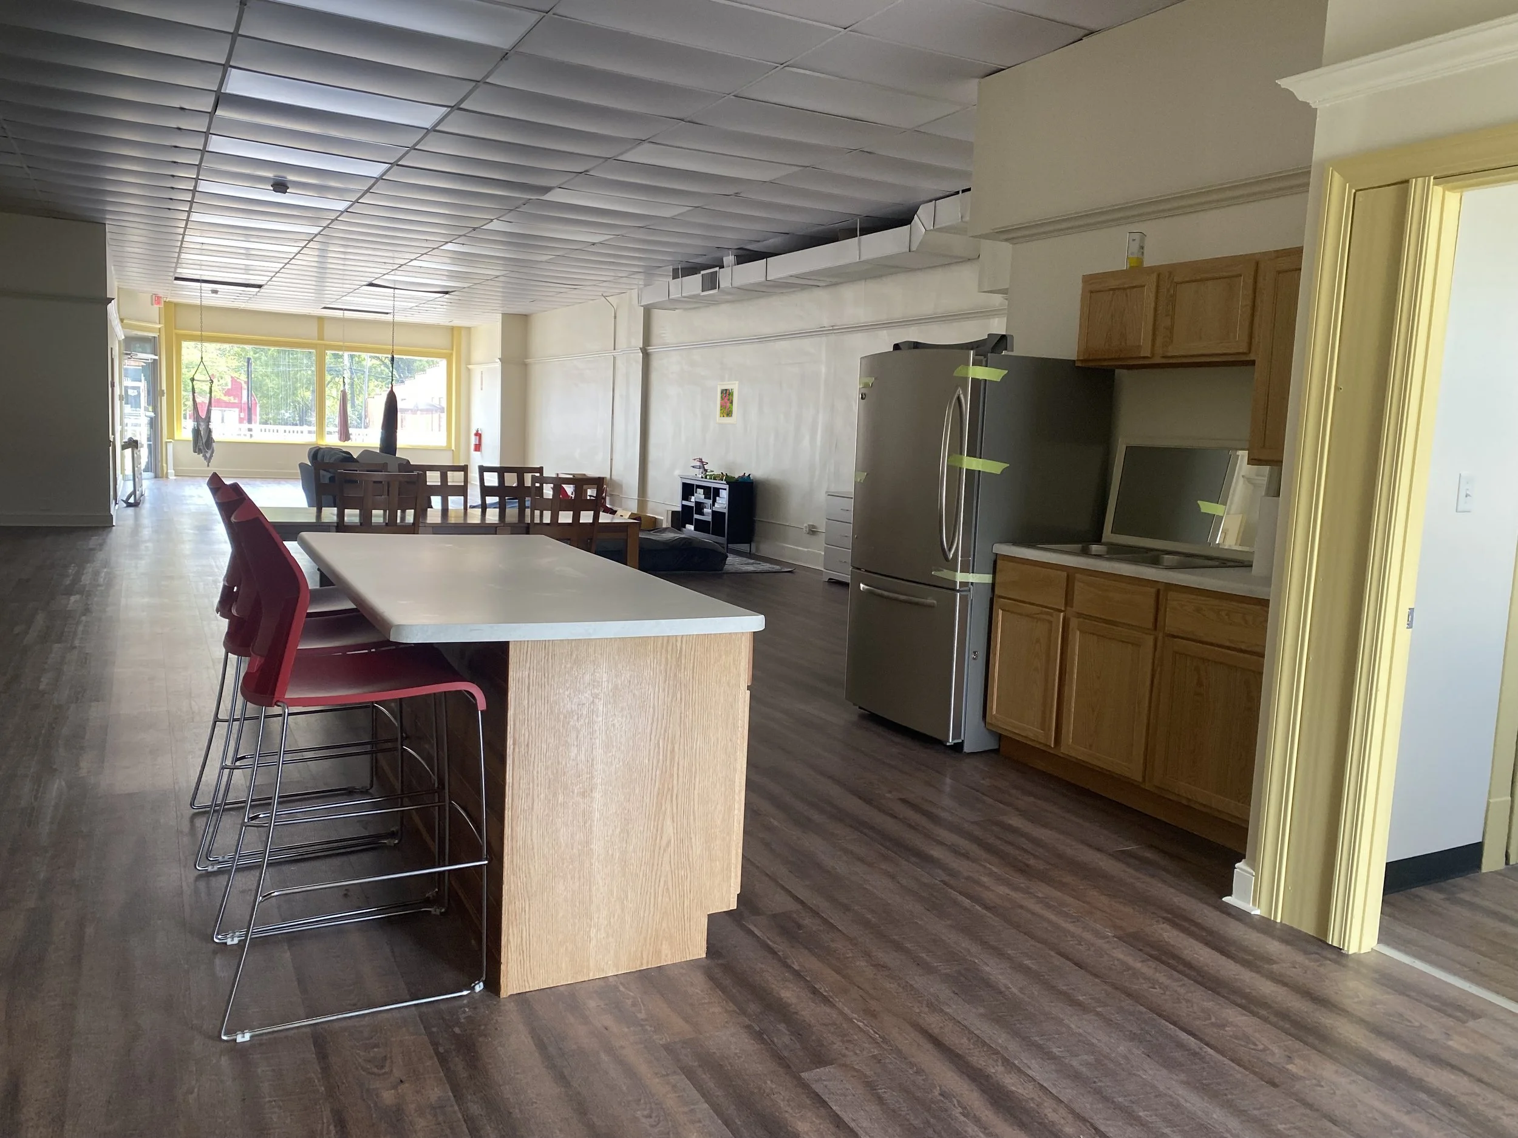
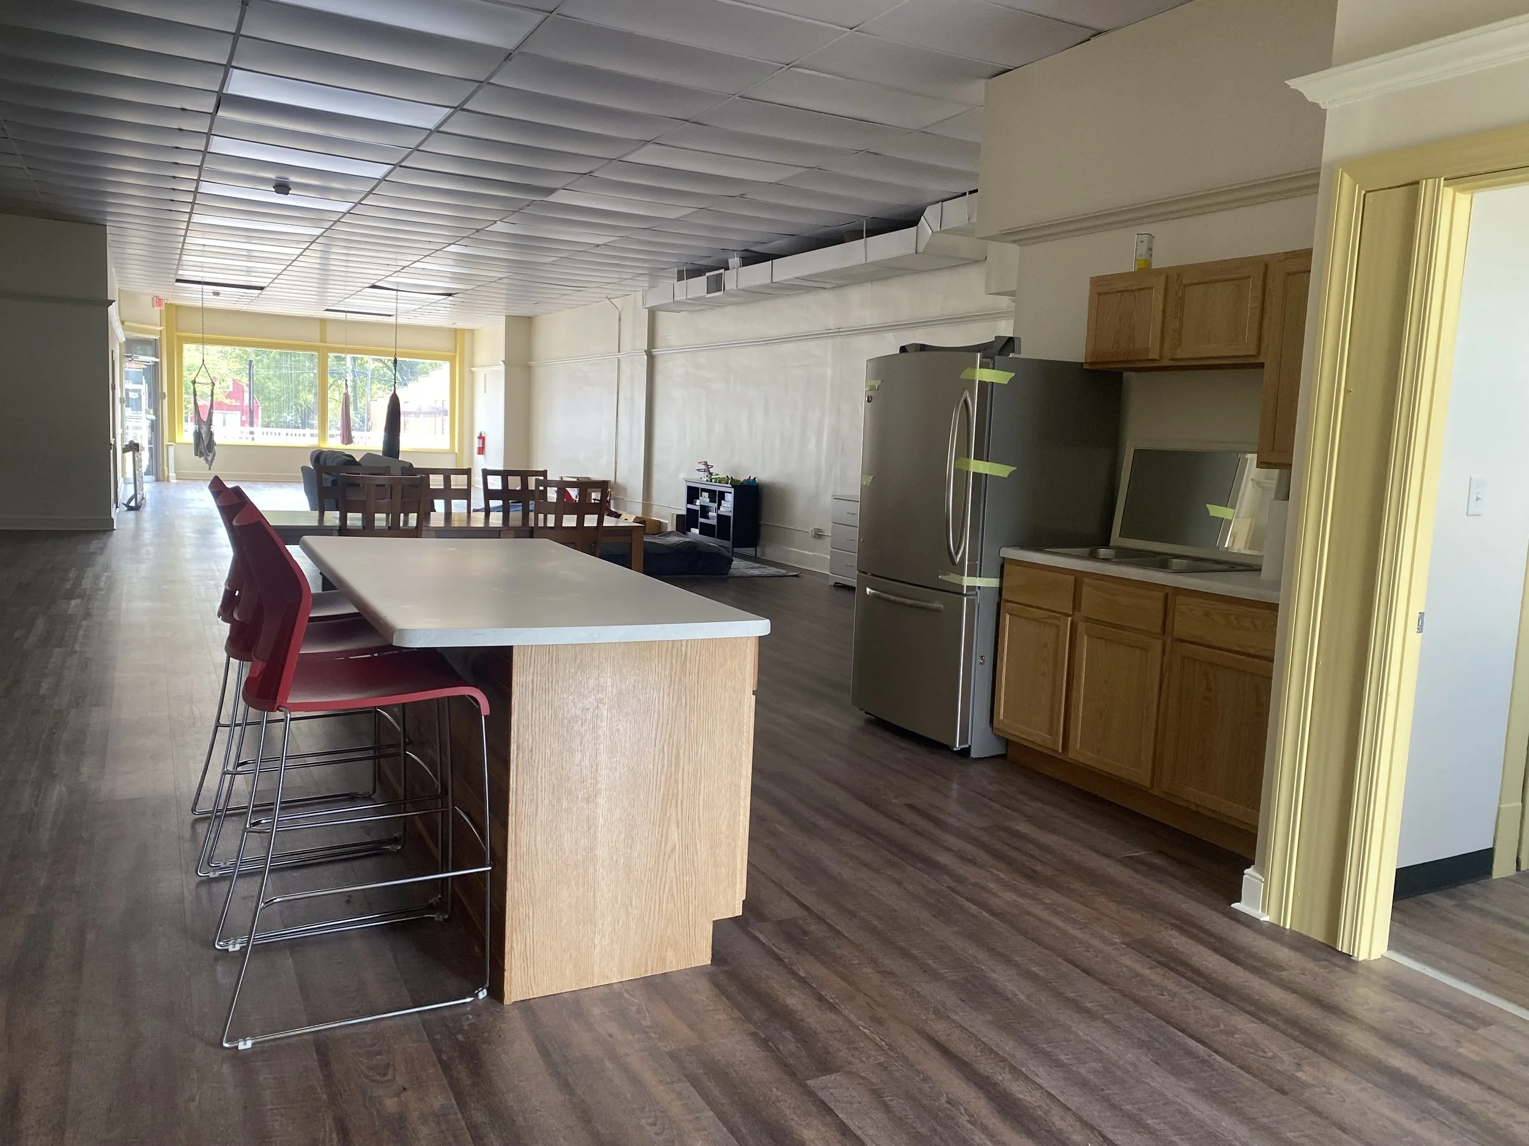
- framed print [715,380,739,424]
